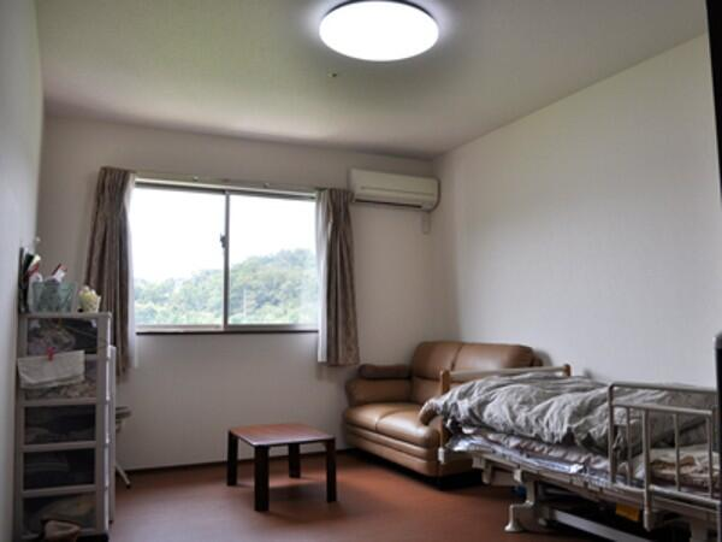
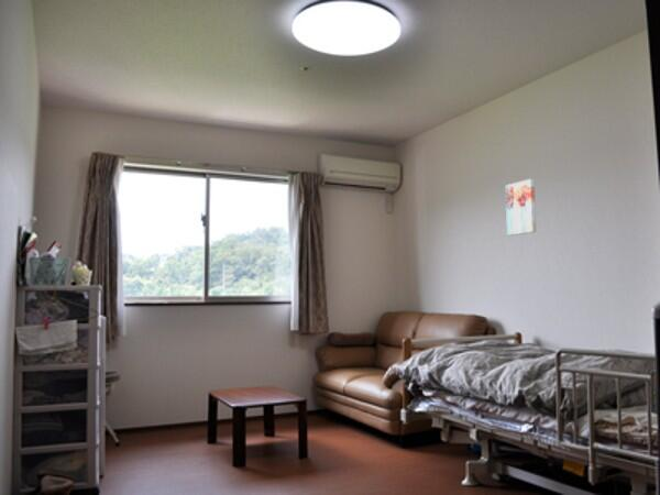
+ wall art [504,178,538,237]
